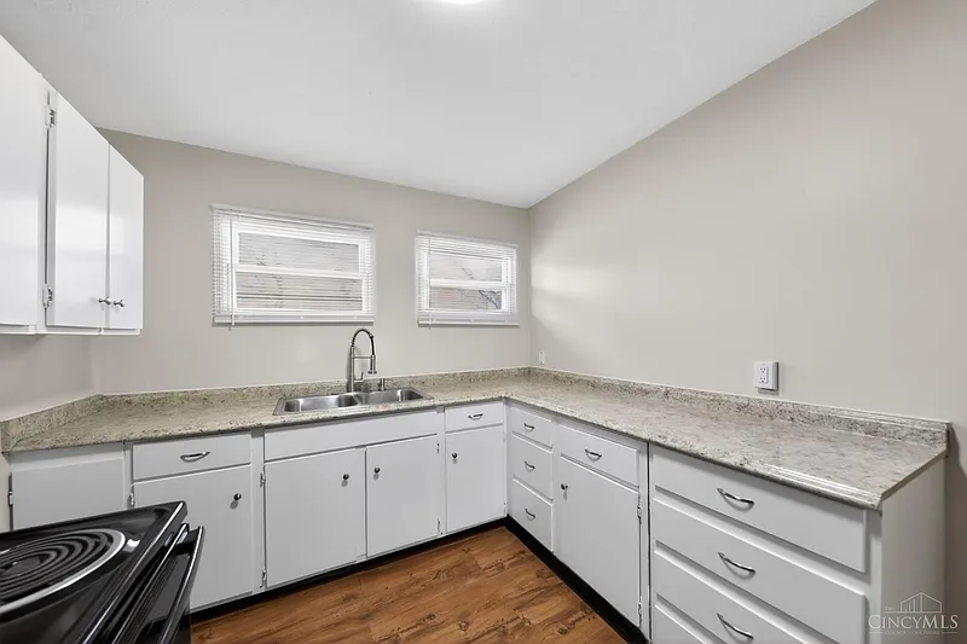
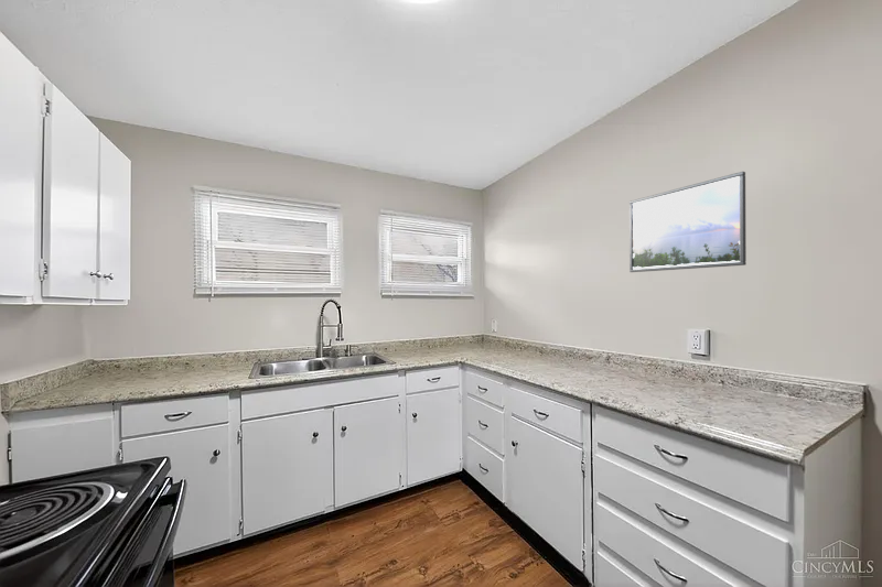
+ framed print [628,171,747,273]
